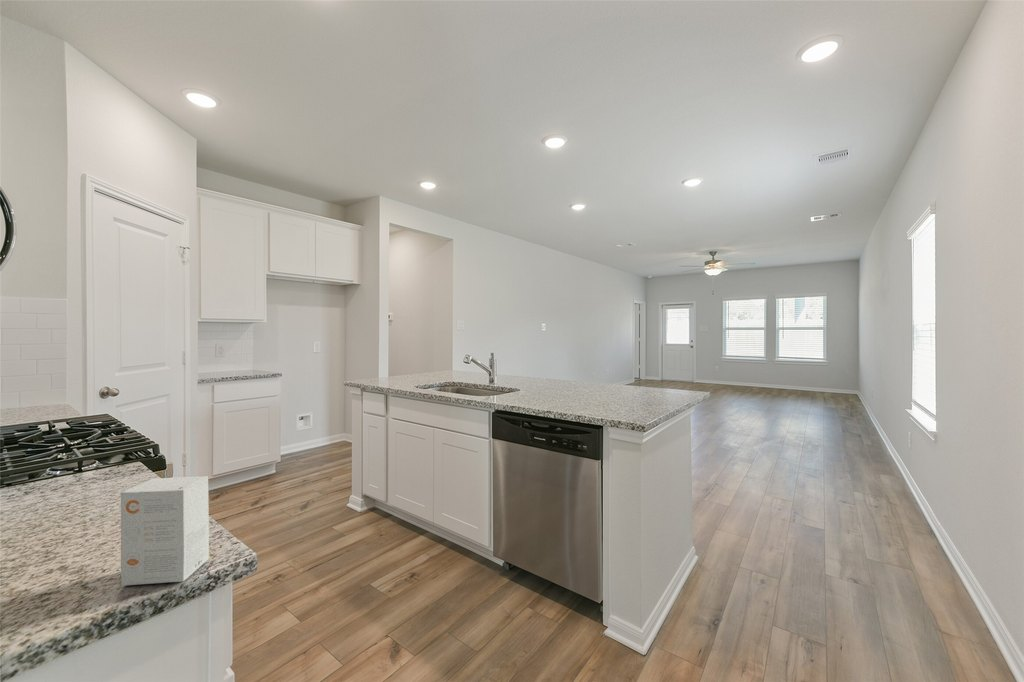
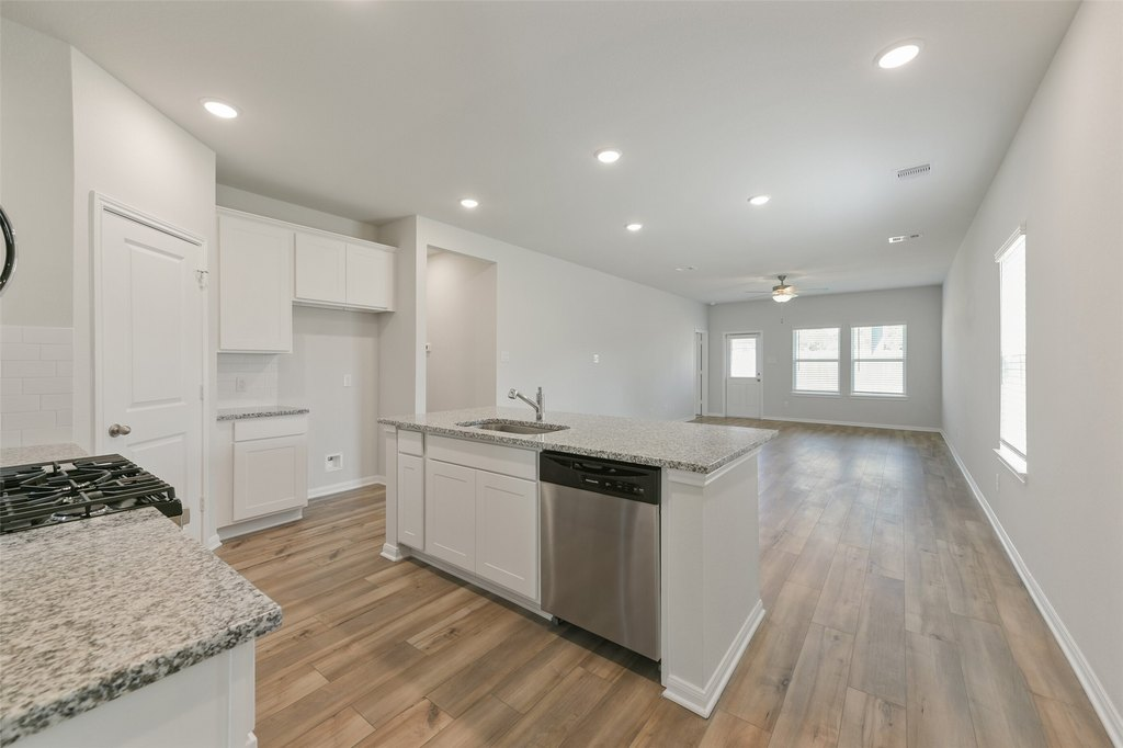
- small box [120,475,210,587]
